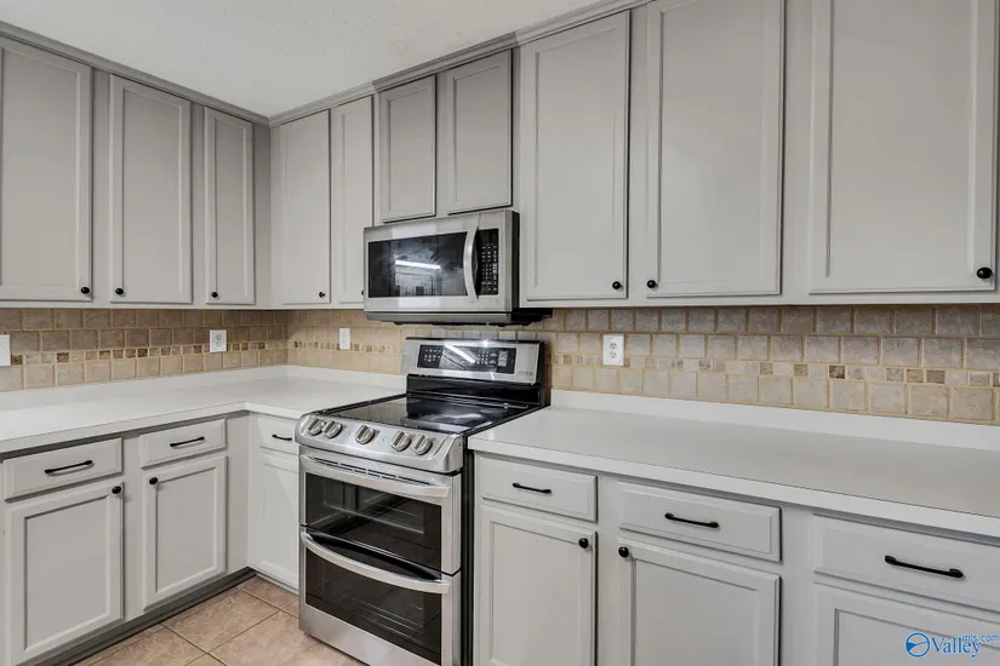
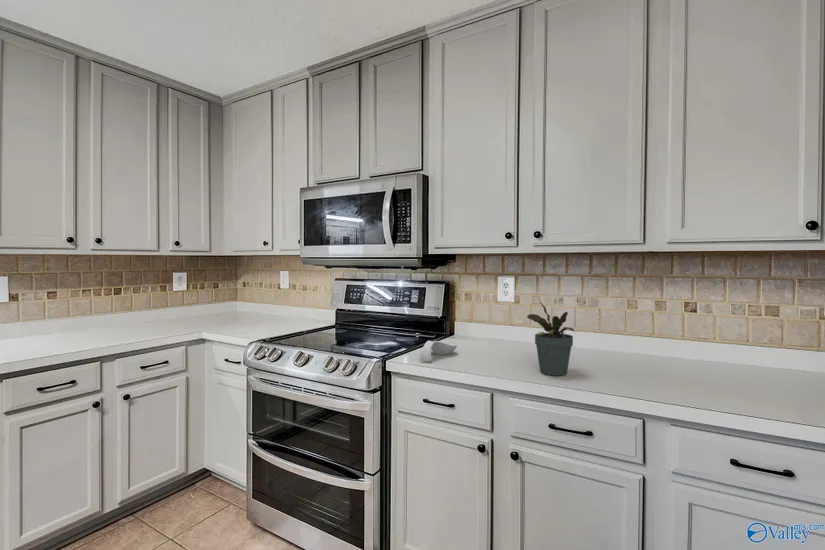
+ potted plant [526,301,576,376]
+ spoon rest [419,340,458,362]
